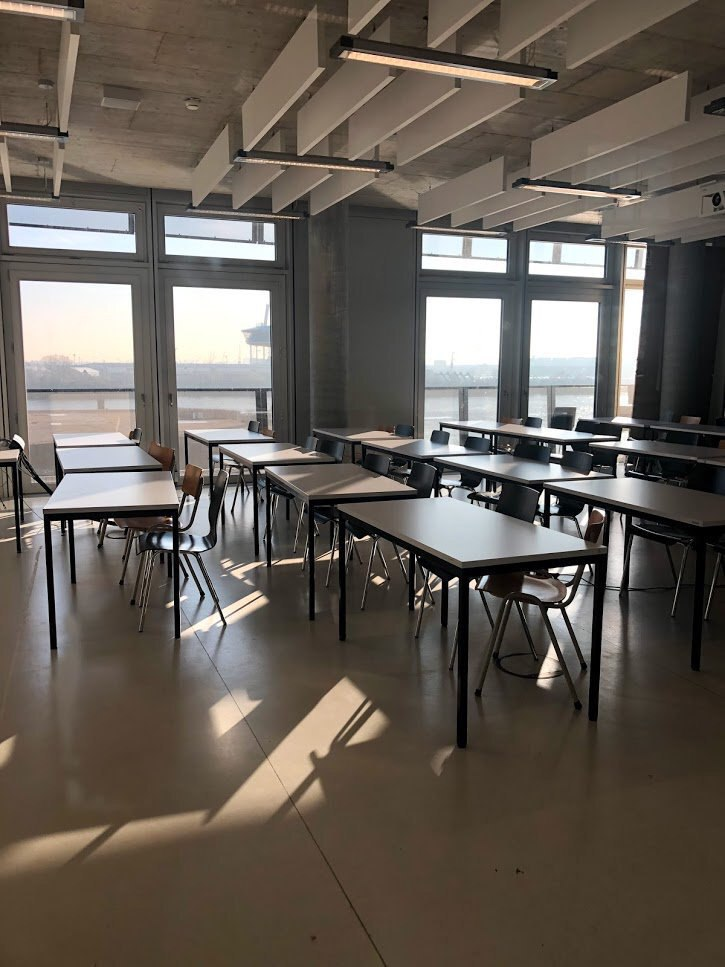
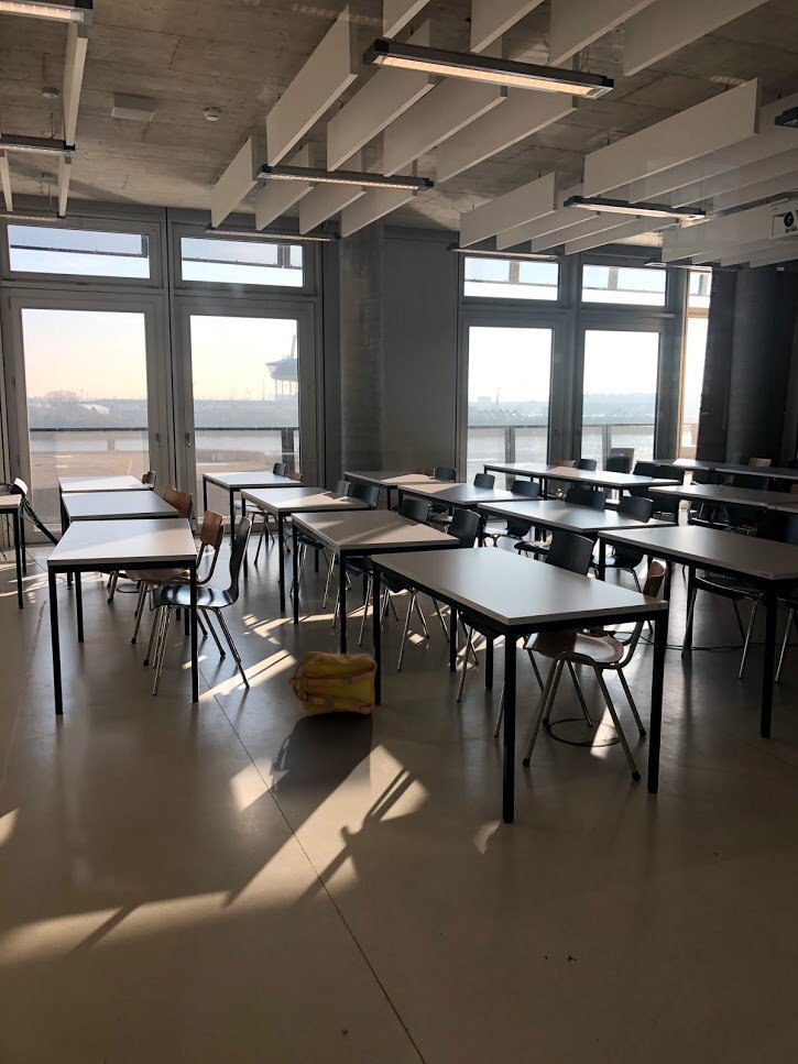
+ backpack [287,650,379,715]
